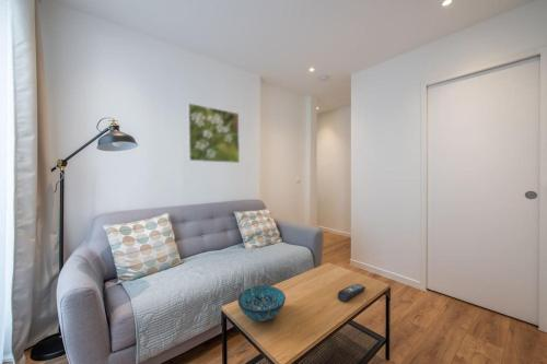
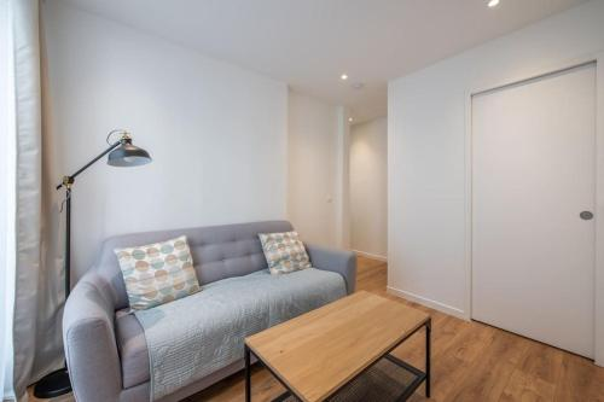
- remote control [337,283,366,303]
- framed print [187,102,241,164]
- decorative bowl [236,284,287,322]
